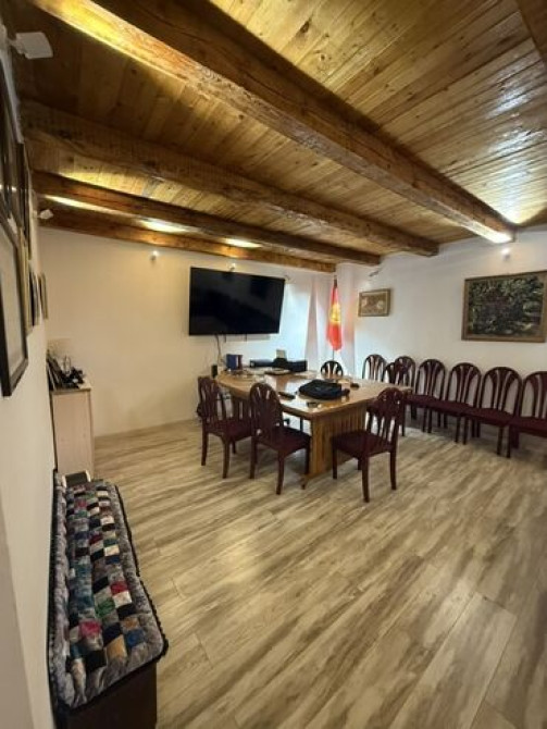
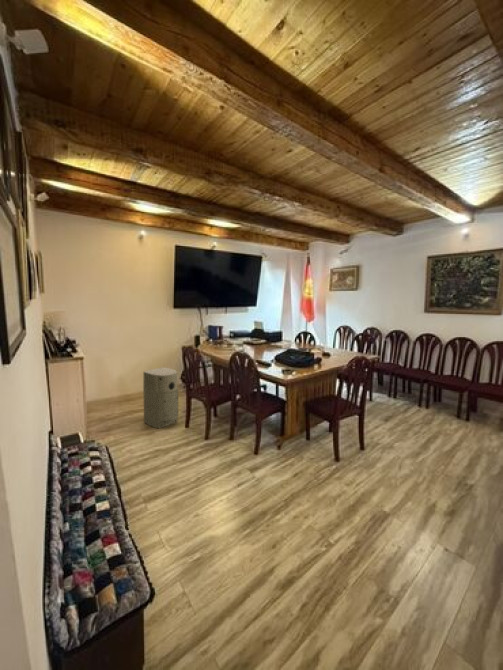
+ air purifier [142,366,179,430]
